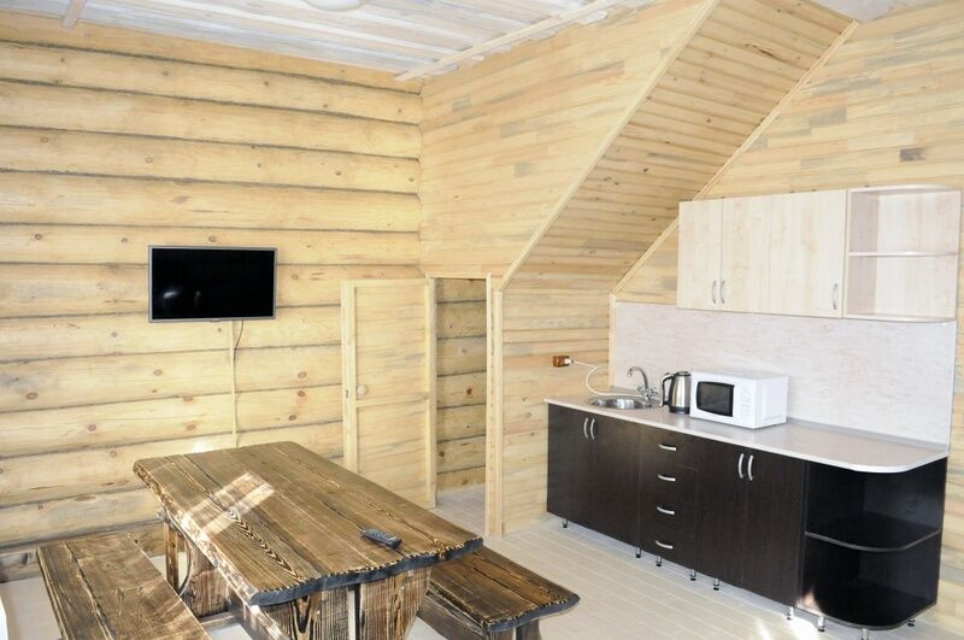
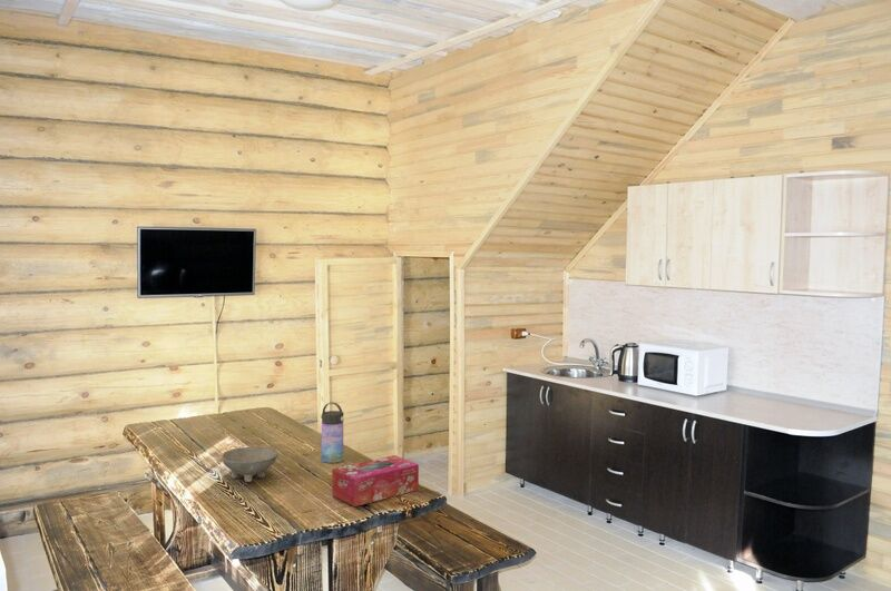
+ tissue box [331,454,420,508]
+ water bottle [320,402,345,464]
+ bowl [221,446,278,483]
